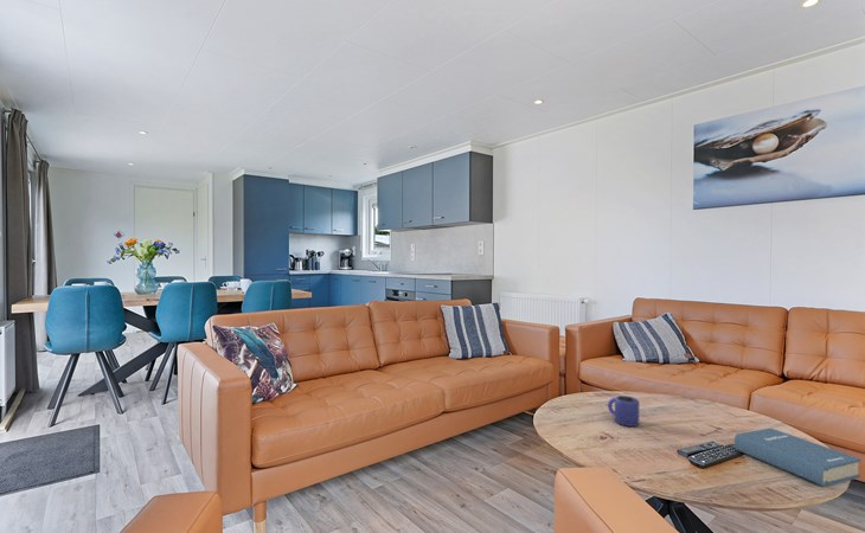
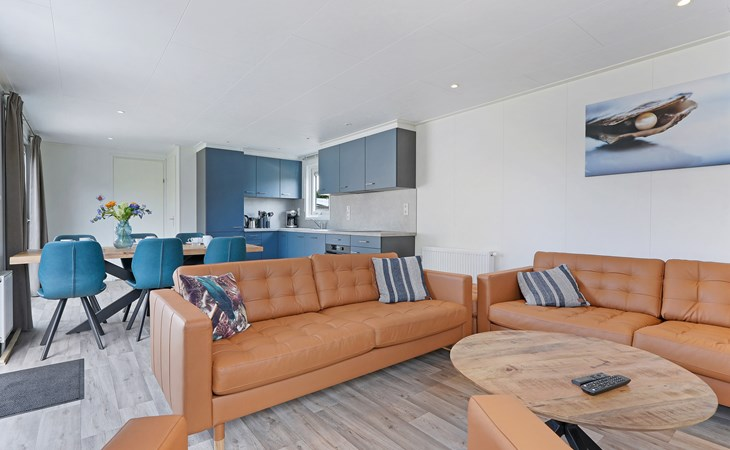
- hardback book [733,428,861,488]
- mug [607,394,641,428]
